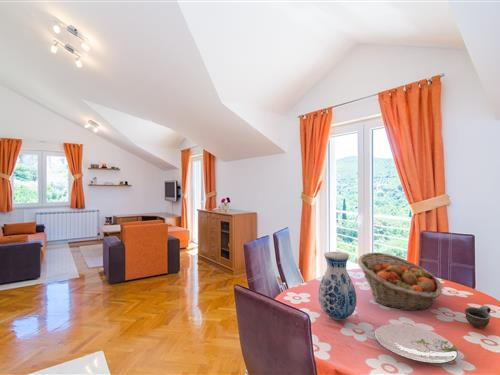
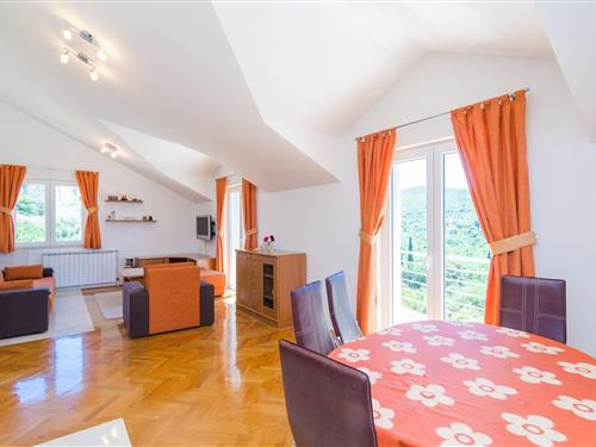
- vase [318,251,357,321]
- cup [464,304,492,329]
- plate [373,323,459,365]
- fruit basket [357,251,443,311]
